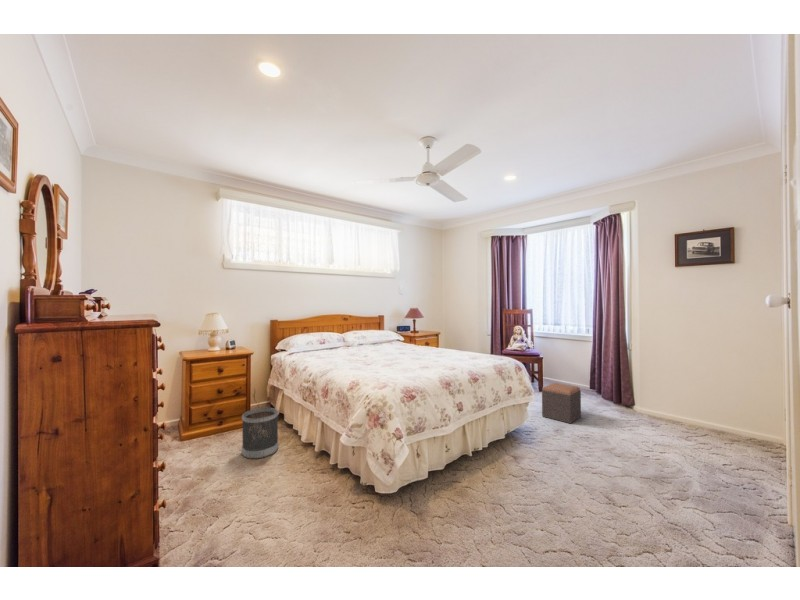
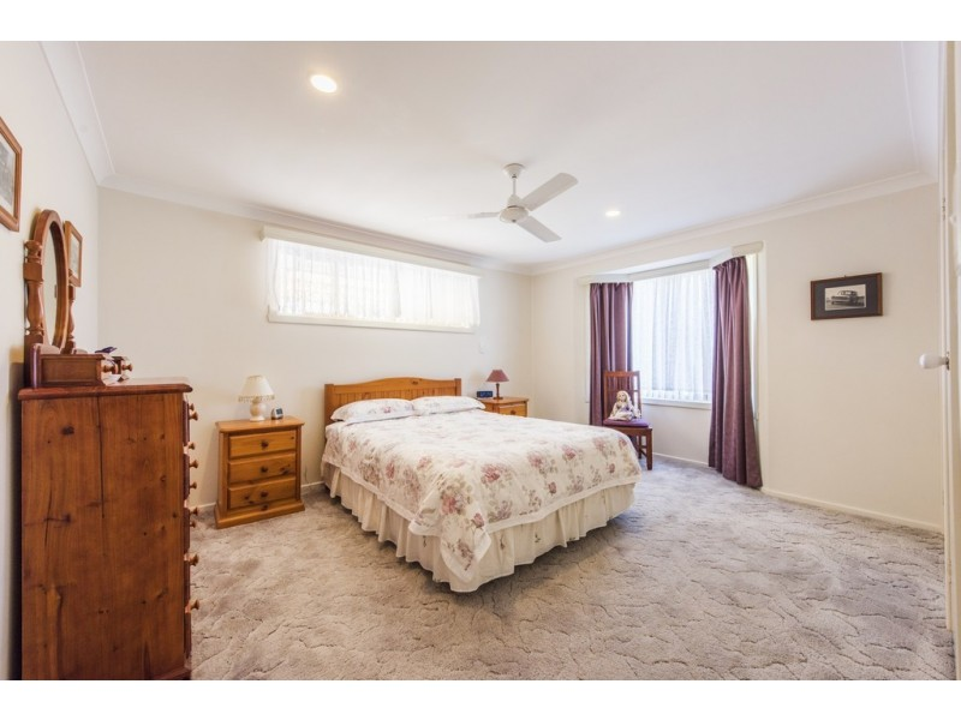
- wastebasket [241,407,279,460]
- footstool [541,382,582,425]
